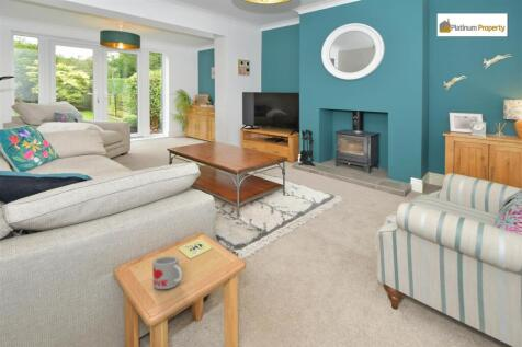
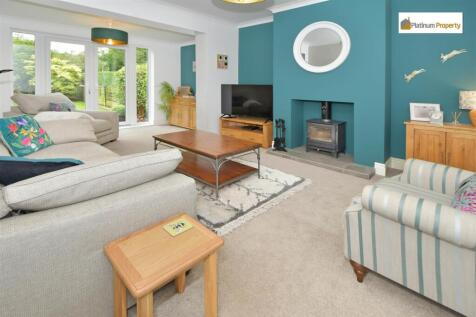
- mug [151,255,183,290]
